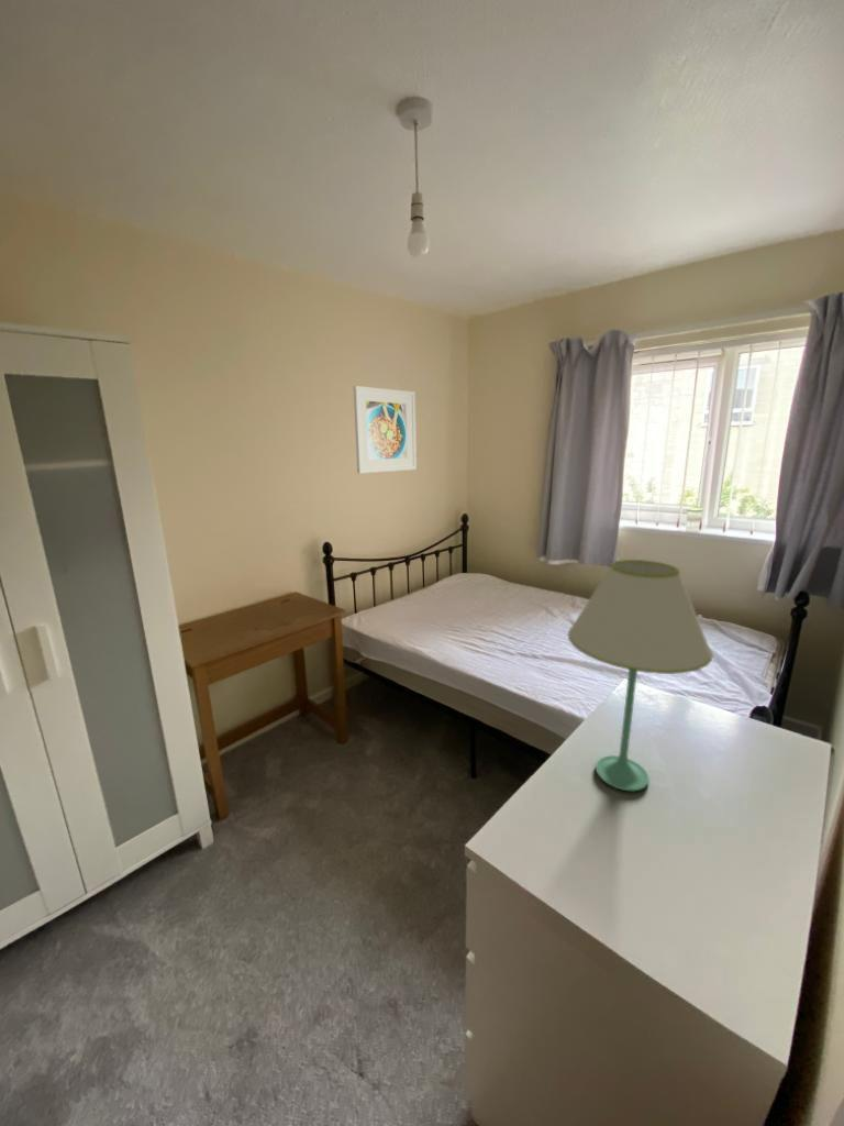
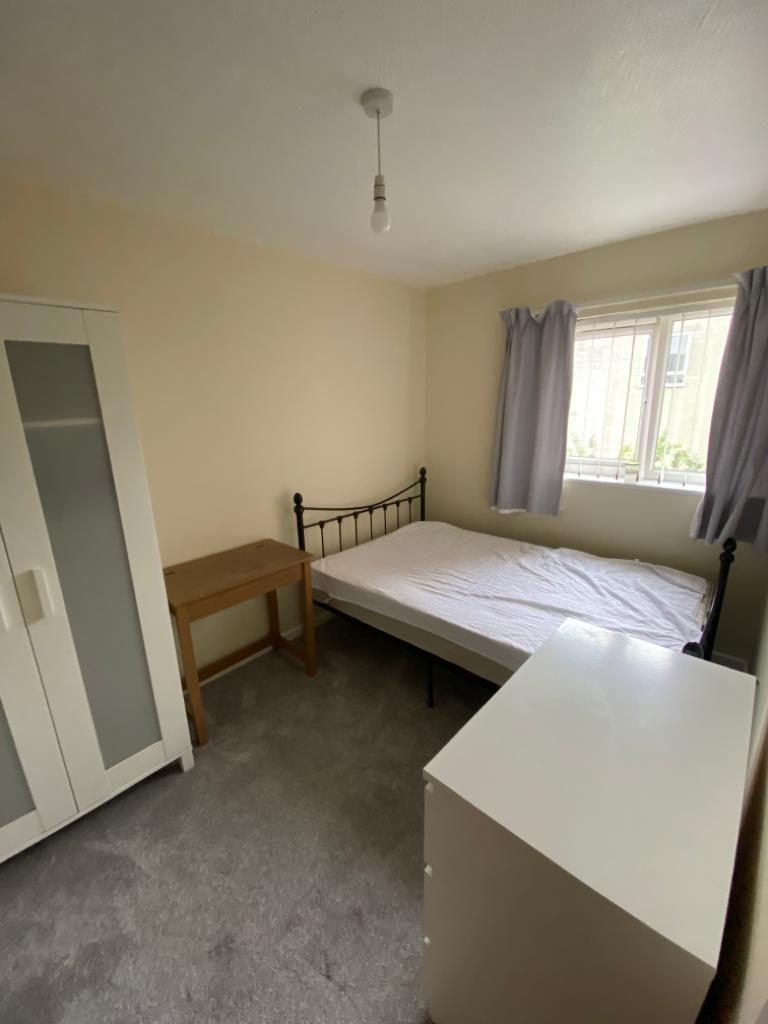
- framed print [353,385,418,475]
- table lamp [567,559,714,792]
